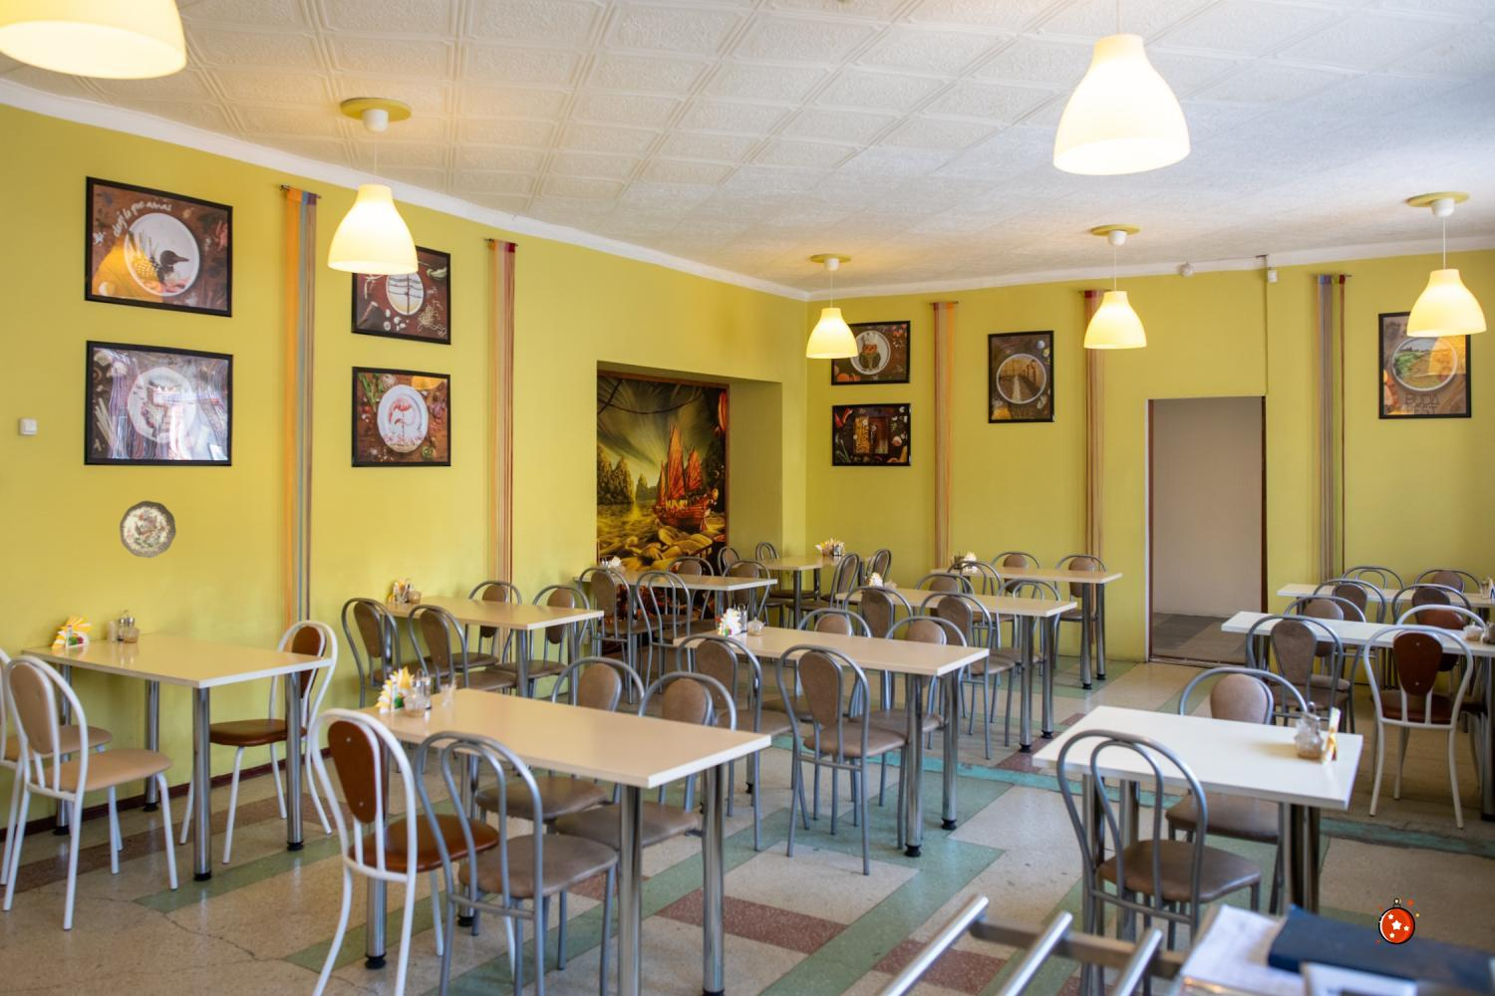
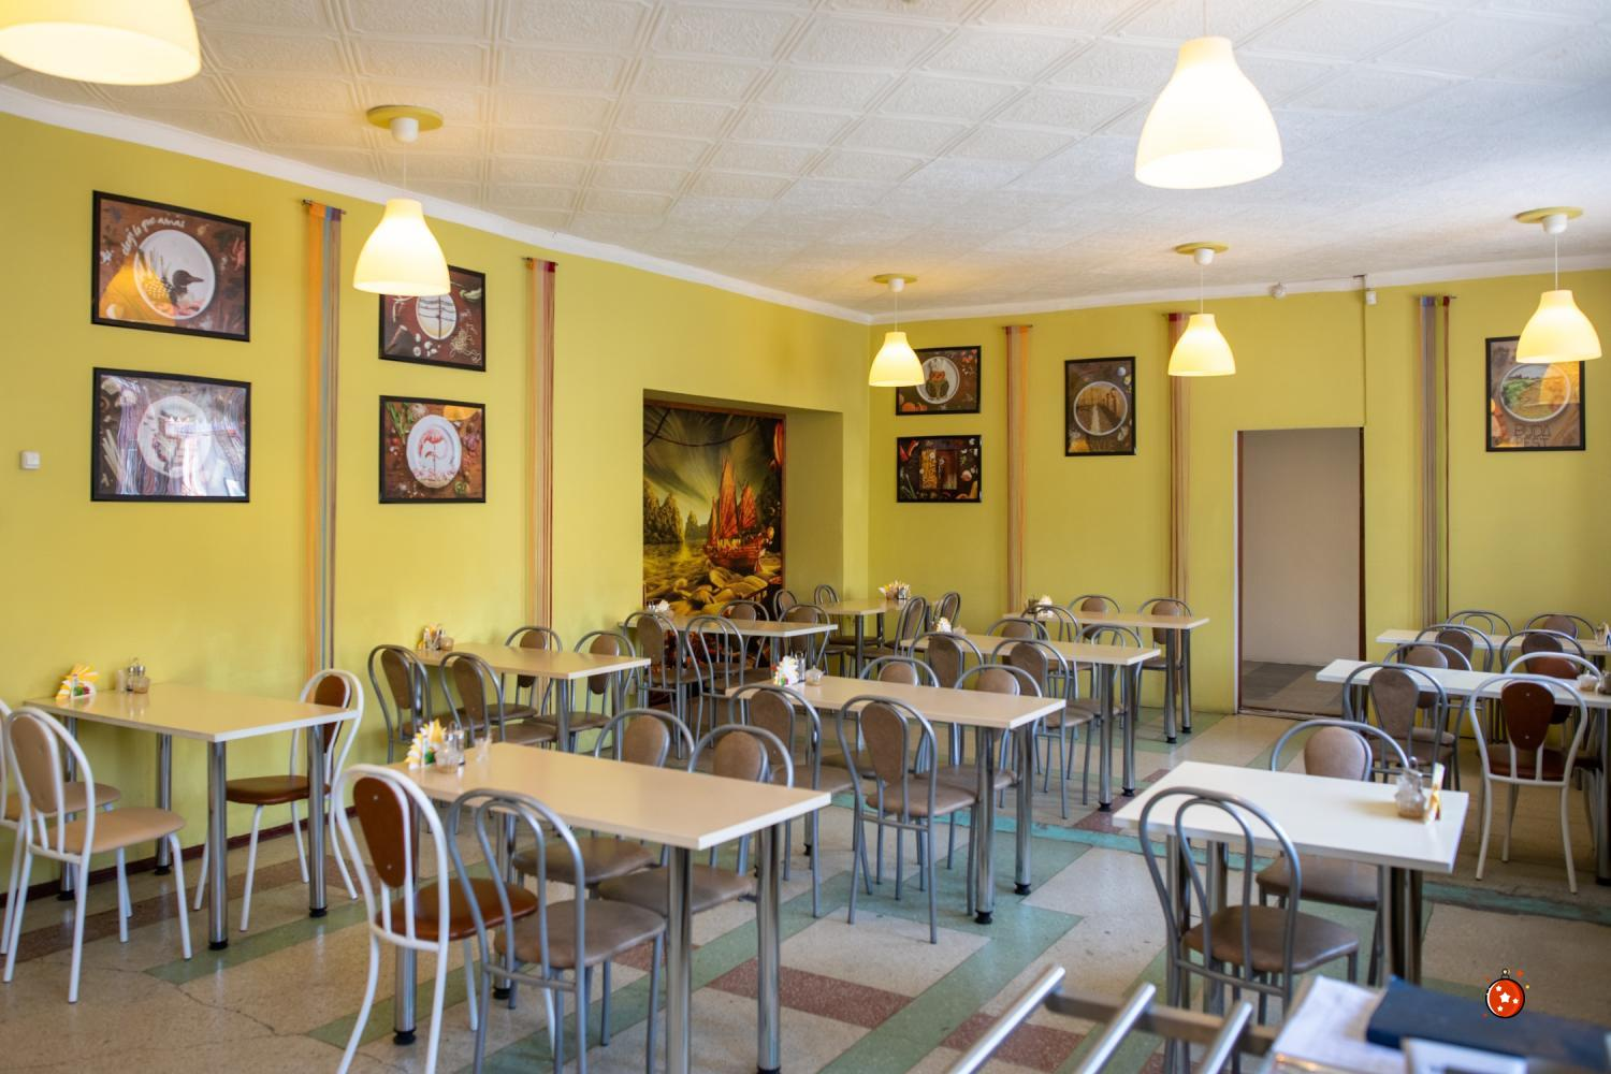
- decorative plate [119,500,177,559]
